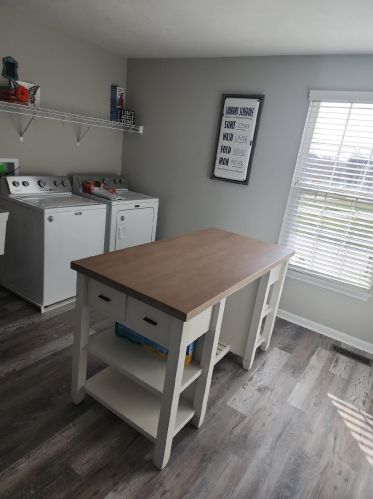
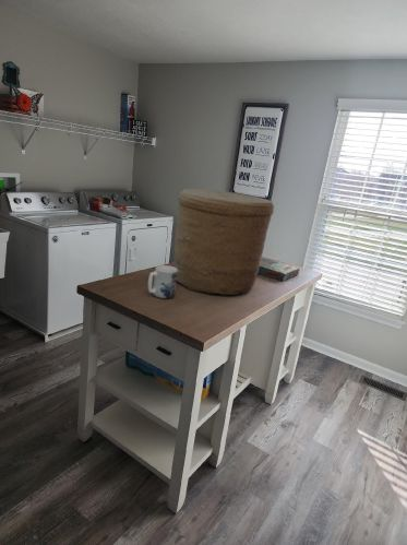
+ mug [147,264,178,299]
+ board game [258,256,301,282]
+ woven basket [173,188,275,296]
